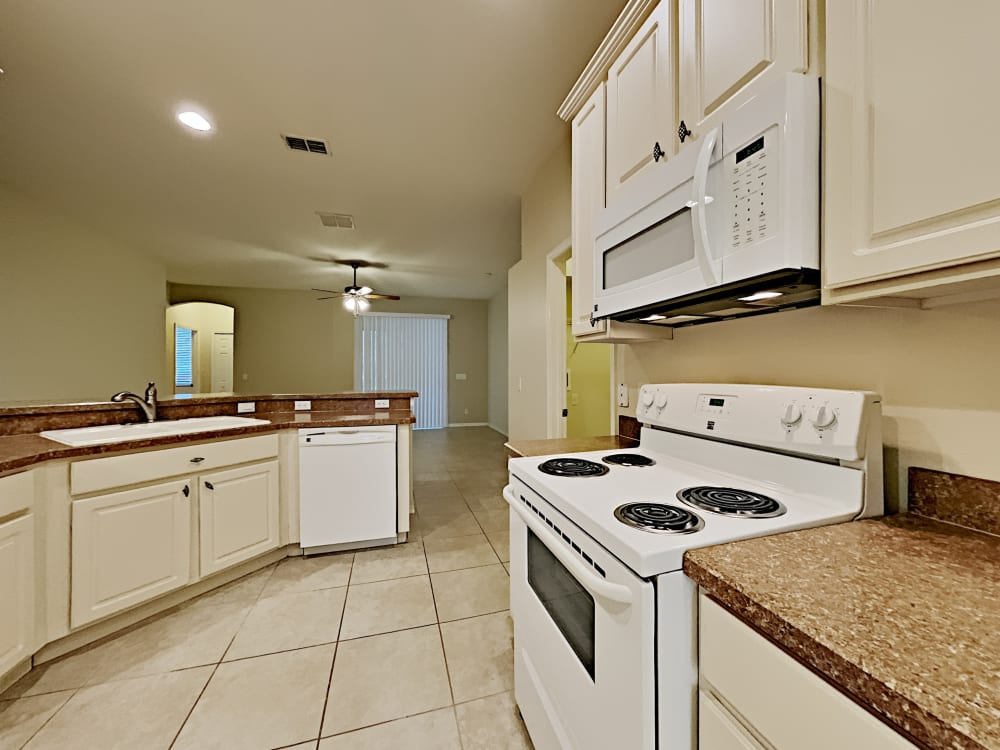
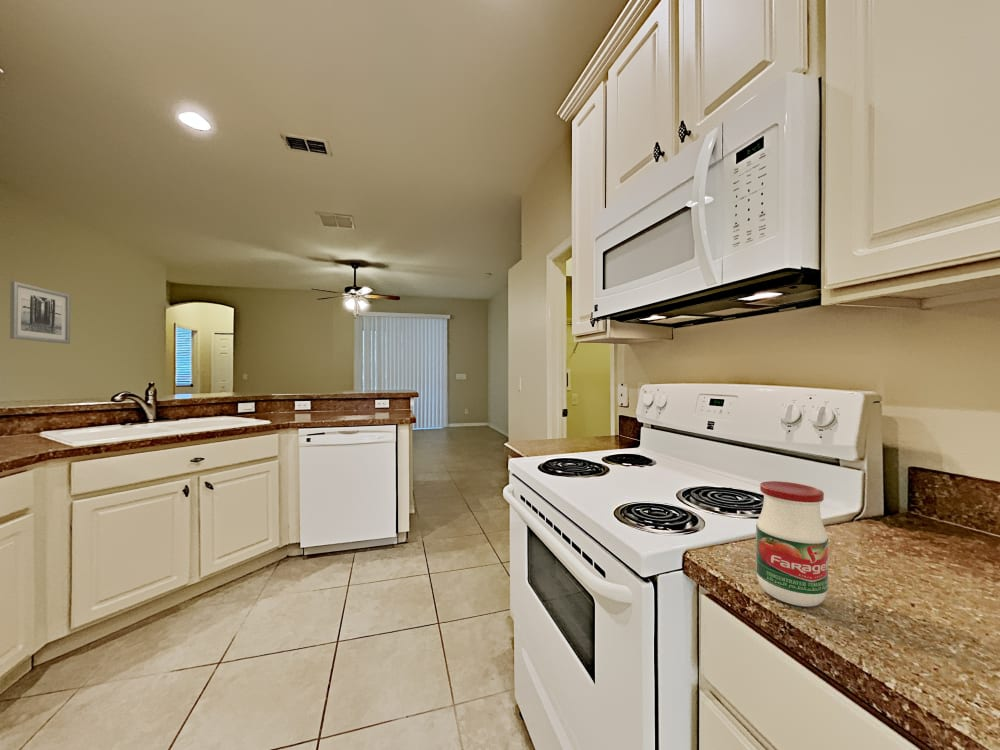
+ wall art [9,280,71,345]
+ jar [755,480,829,608]
